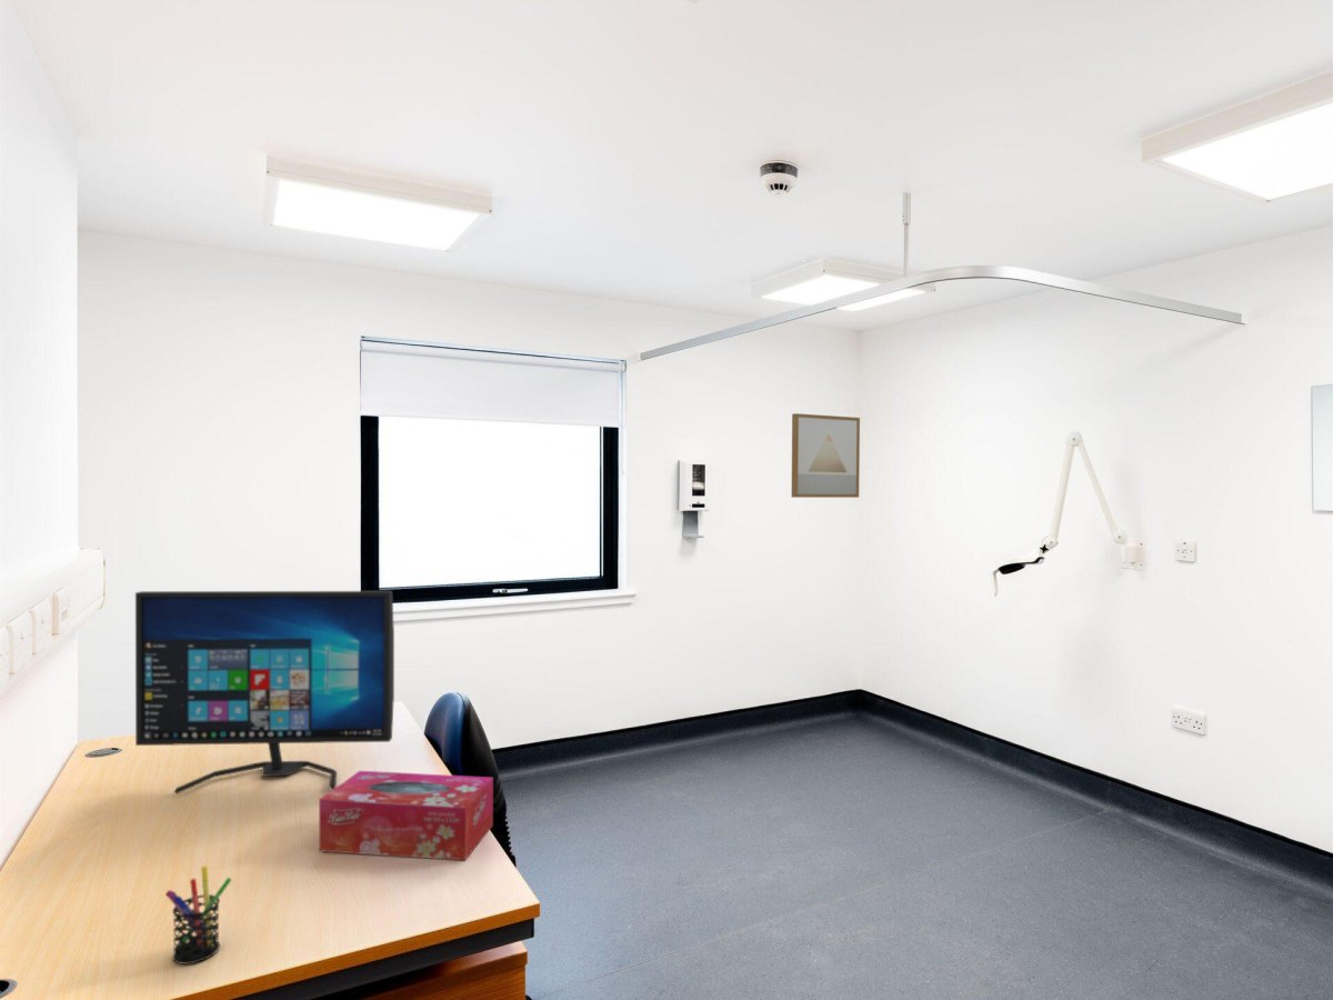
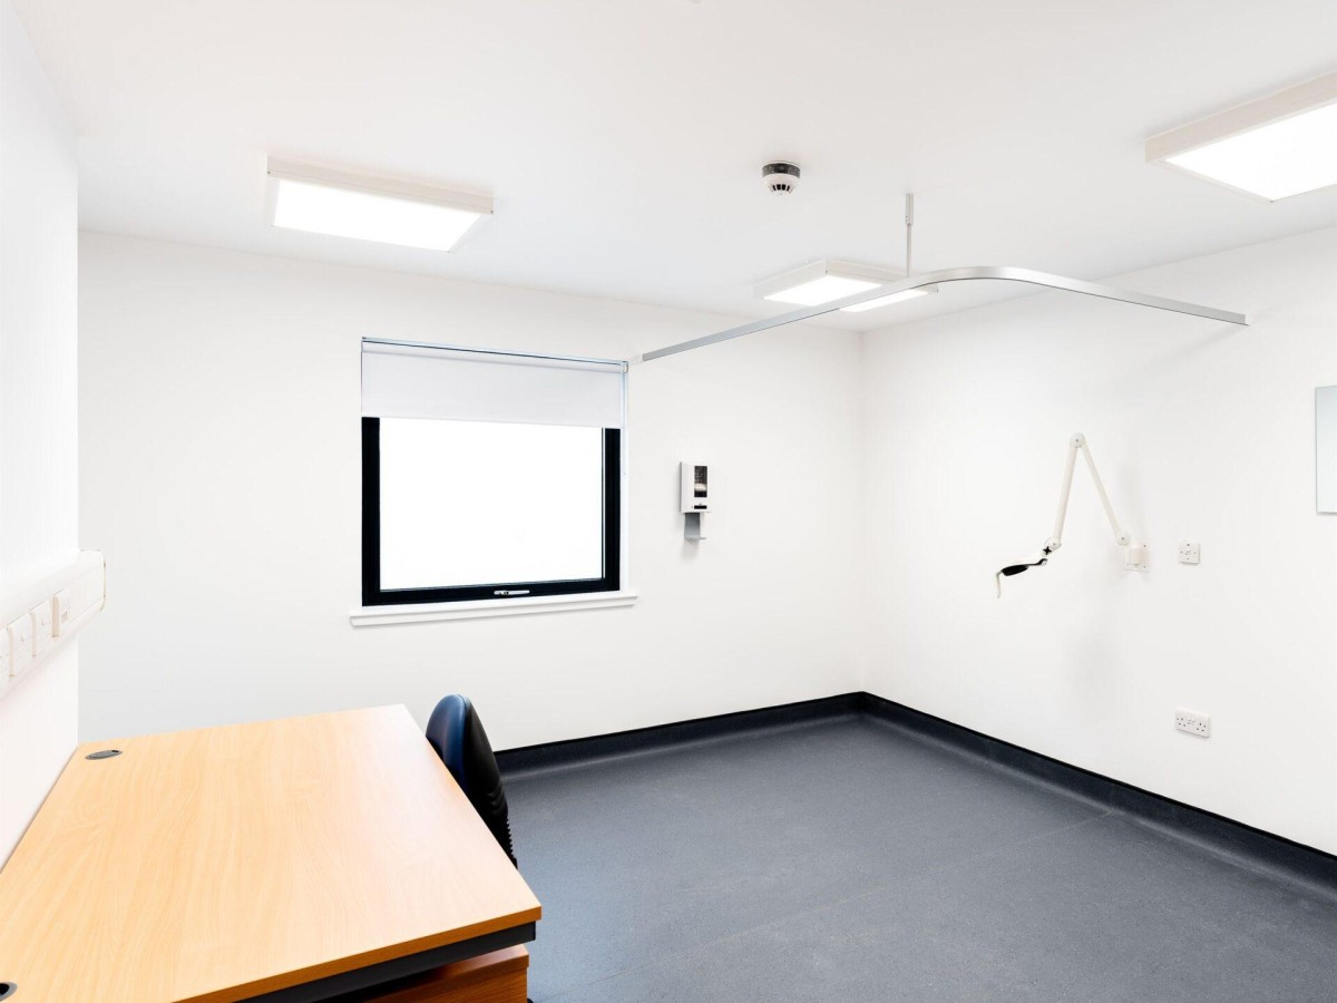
- pen holder [164,864,233,966]
- computer monitor [134,590,395,794]
- tissue box [318,770,494,861]
- wall art [791,412,861,499]
